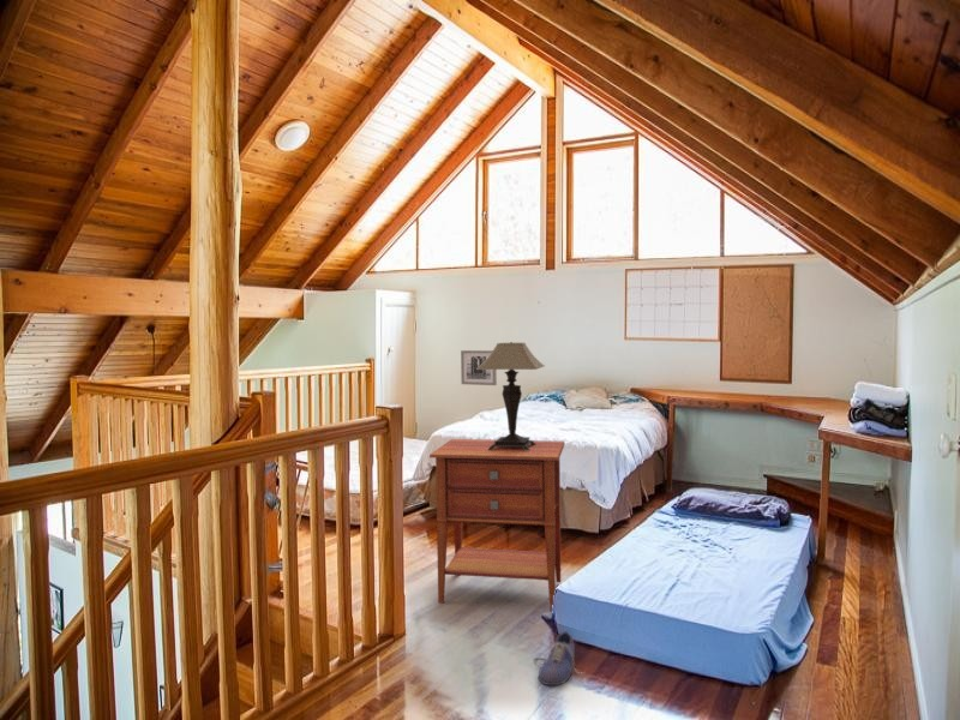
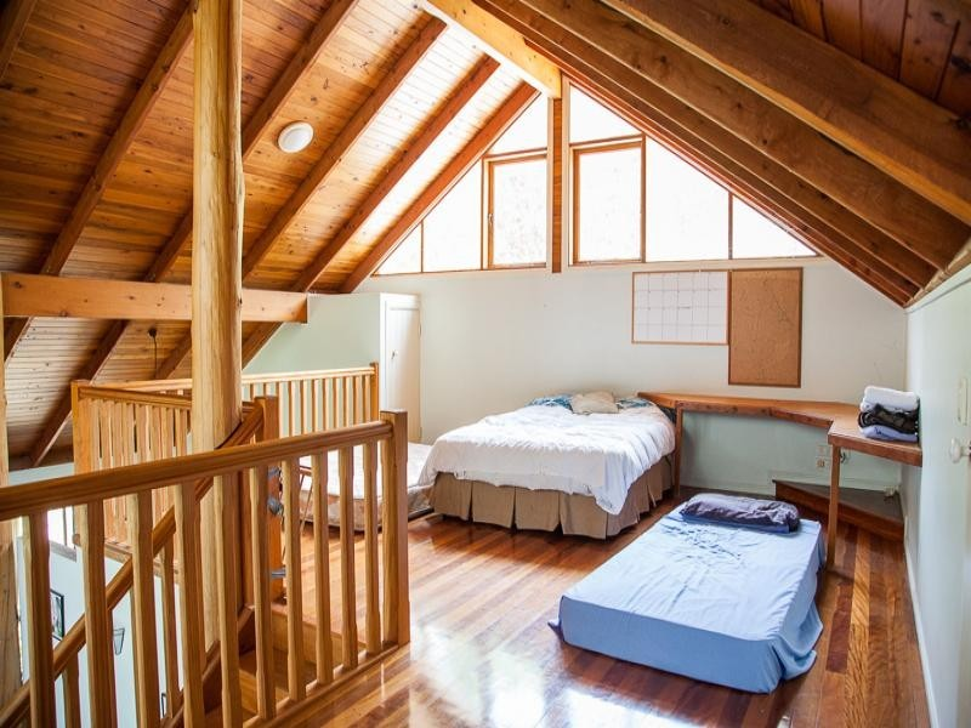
- wall art [460,349,498,386]
- nightstand [428,438,566,613]
- shoe [533,630,587,686]
- table lamp [476,341,546,451]
